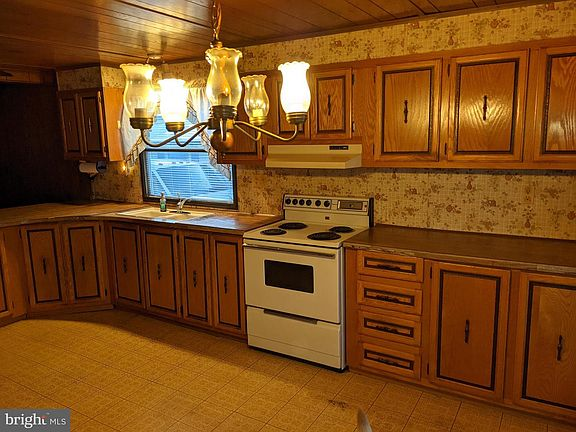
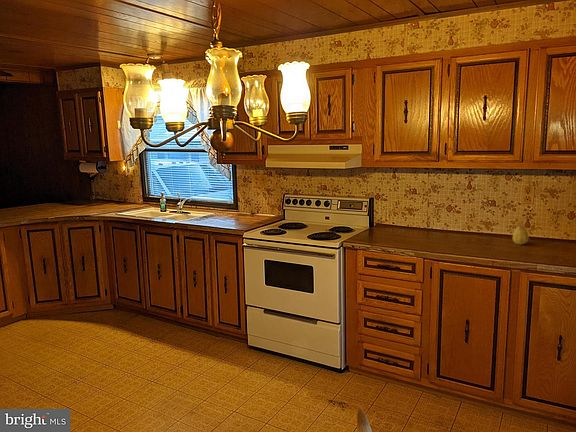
+ fruit [512,224,530,246]
